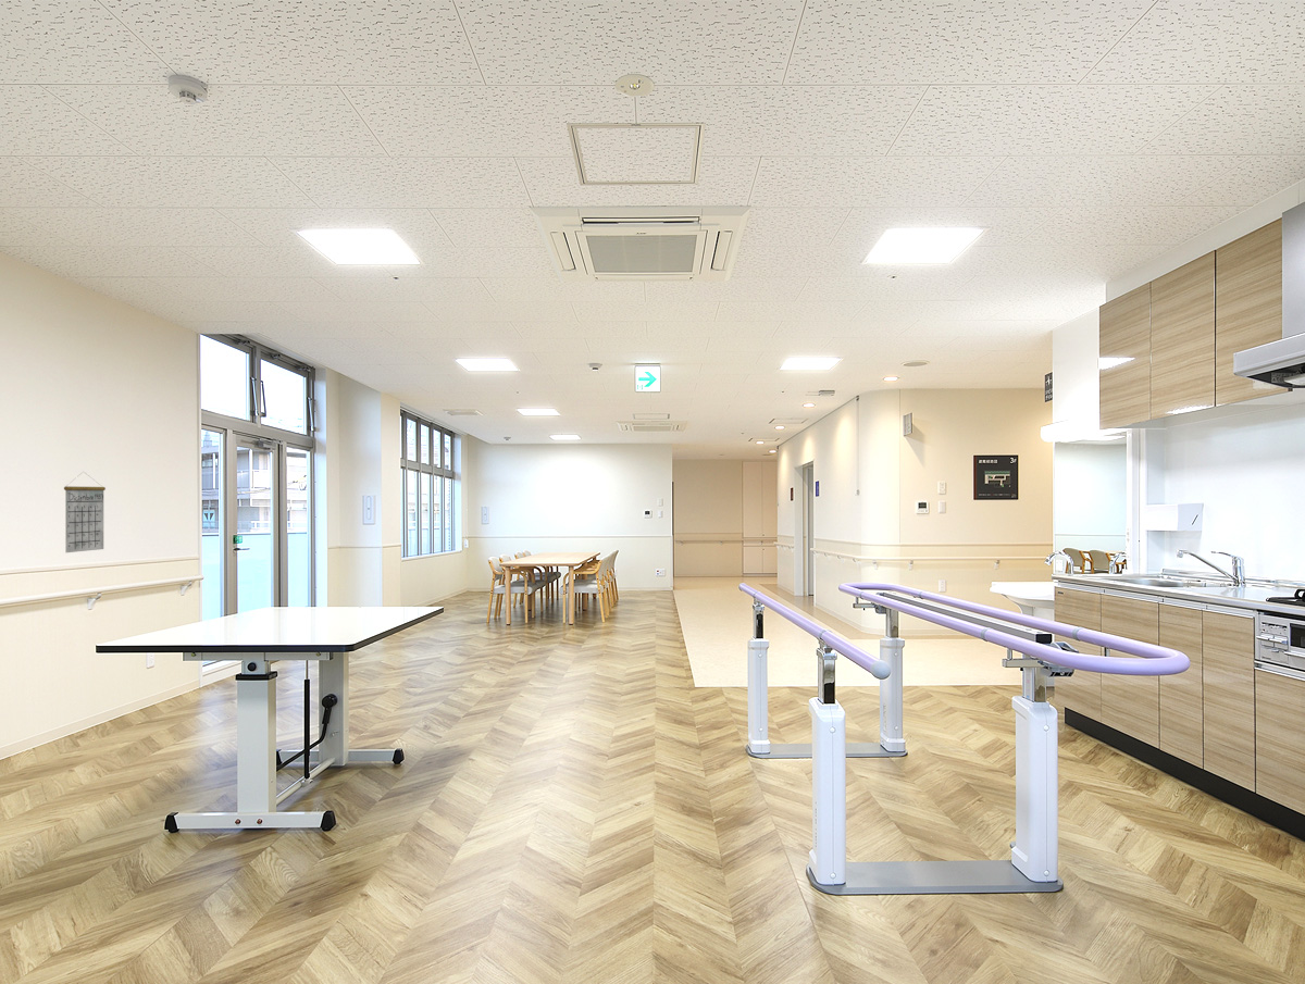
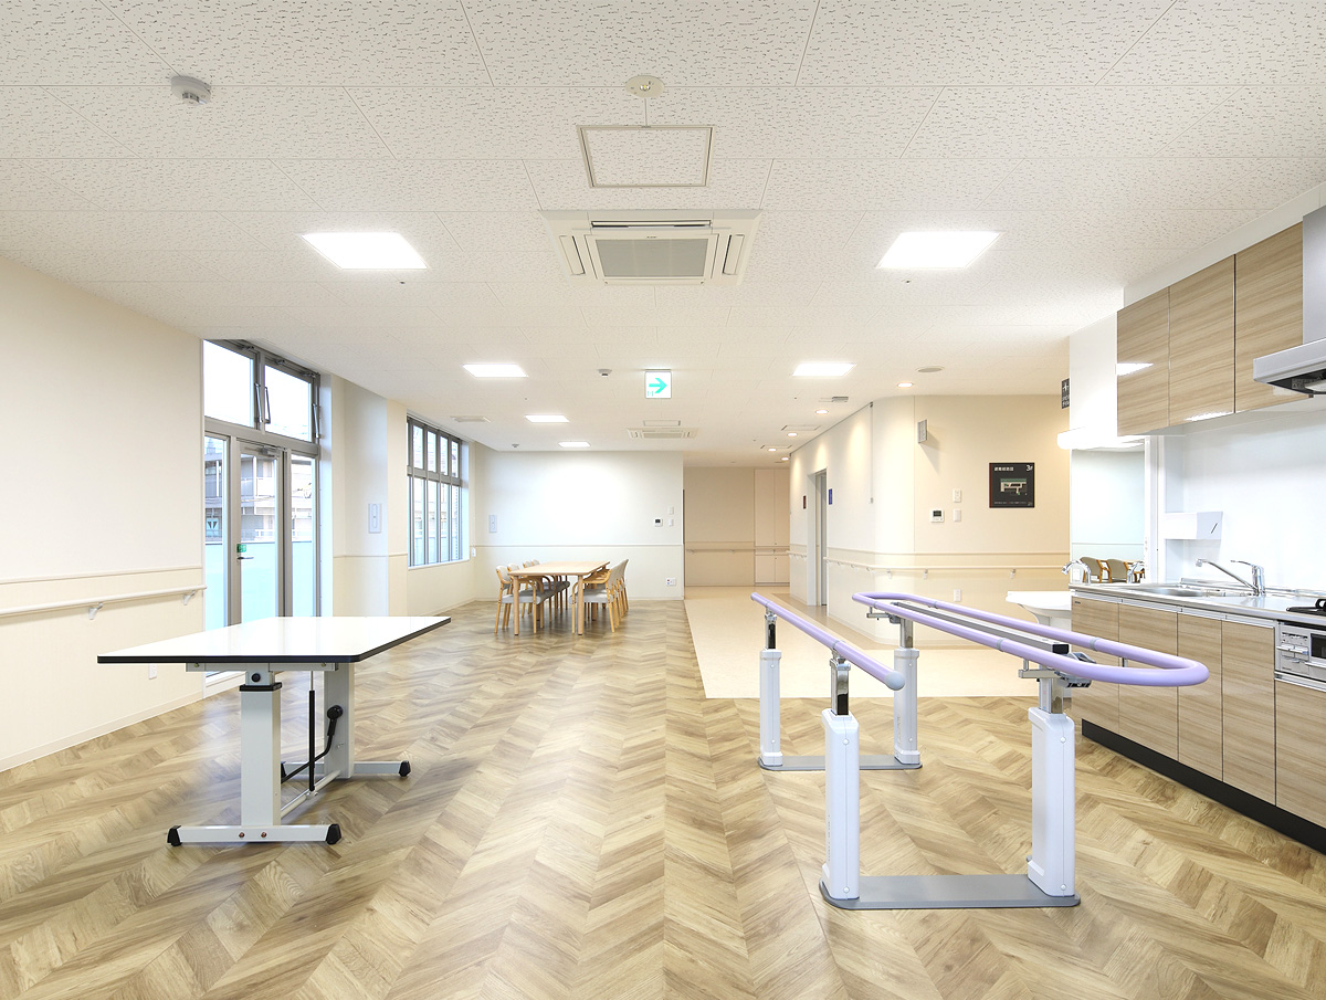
- calendar [63,471,107,553]
